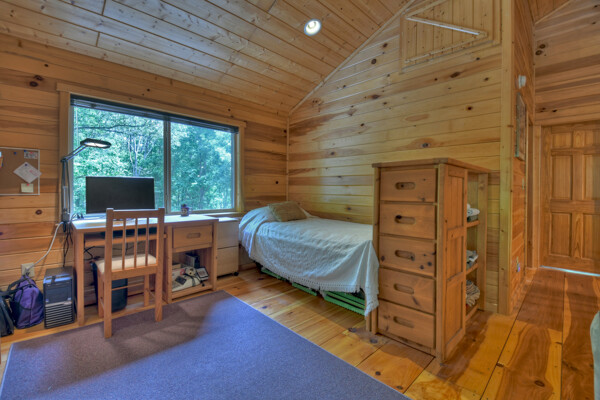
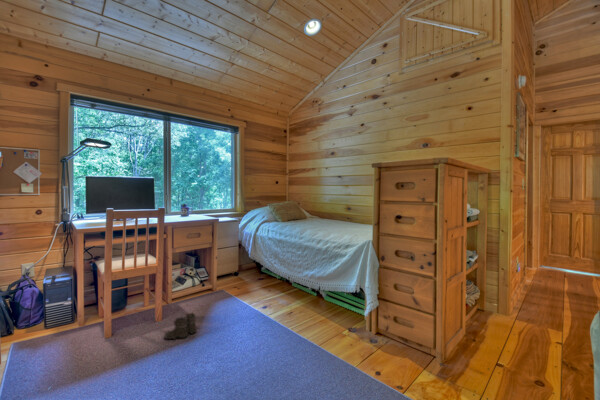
+ boots [163,311,198,344]
